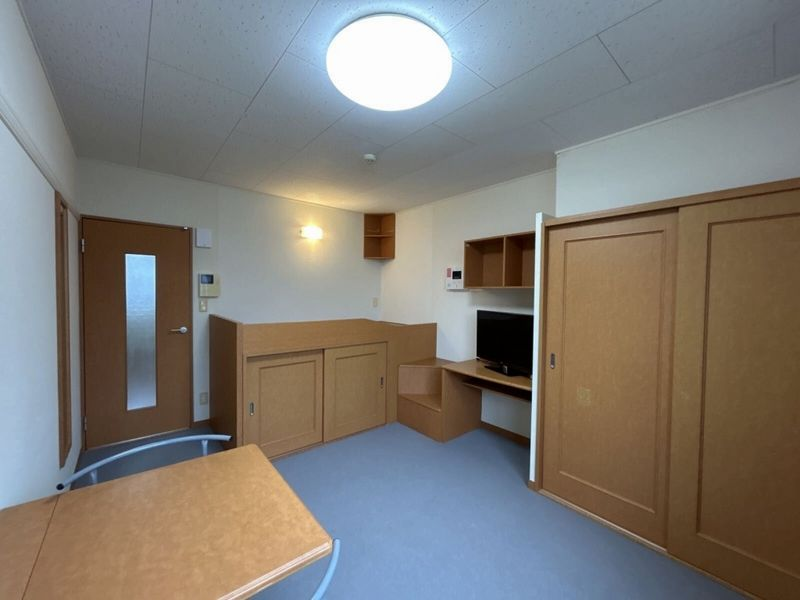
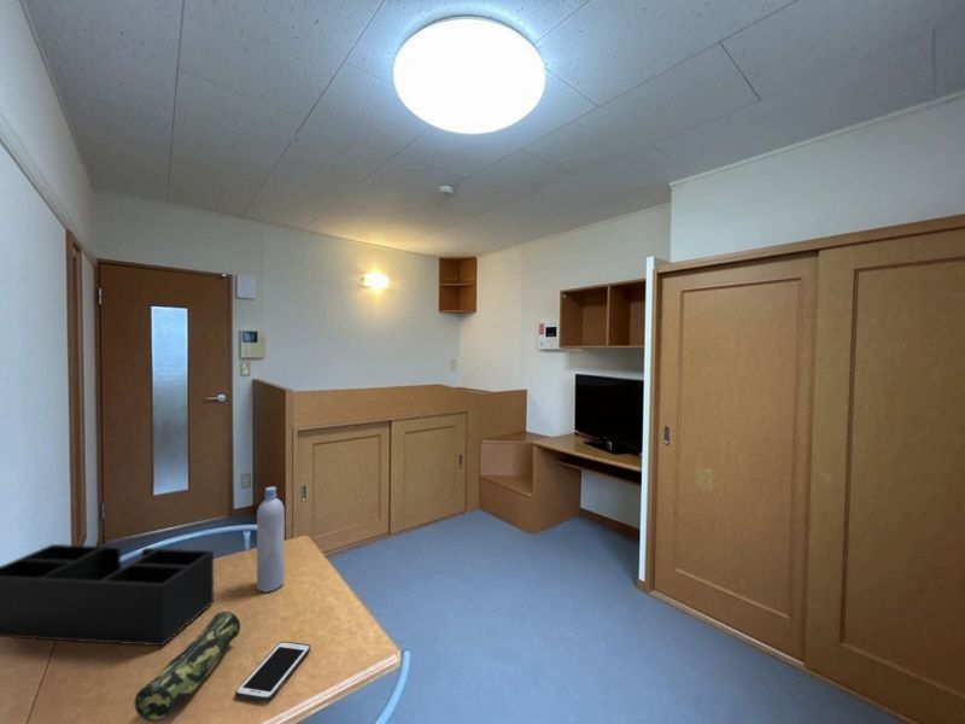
+ pencil case [134,611,241,723]
+ desk organizer [0,543,215,647]
+ bottle [256,485,286,592]
+ cell phone [234,641,311,702]
